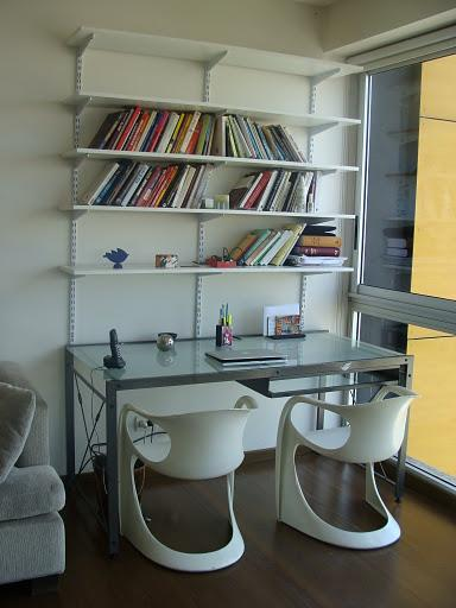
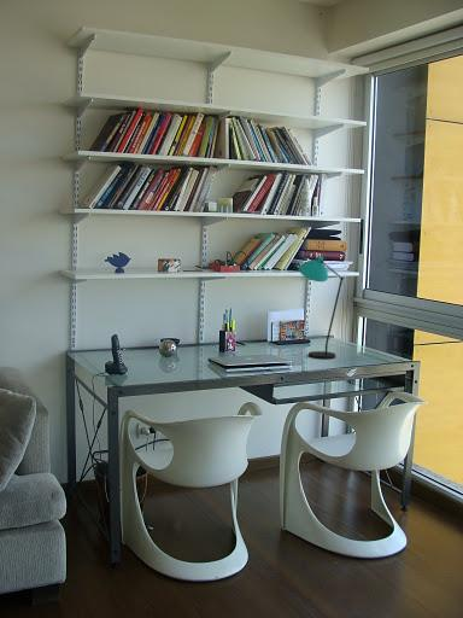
+ desk lamp [298,255,345,360]
